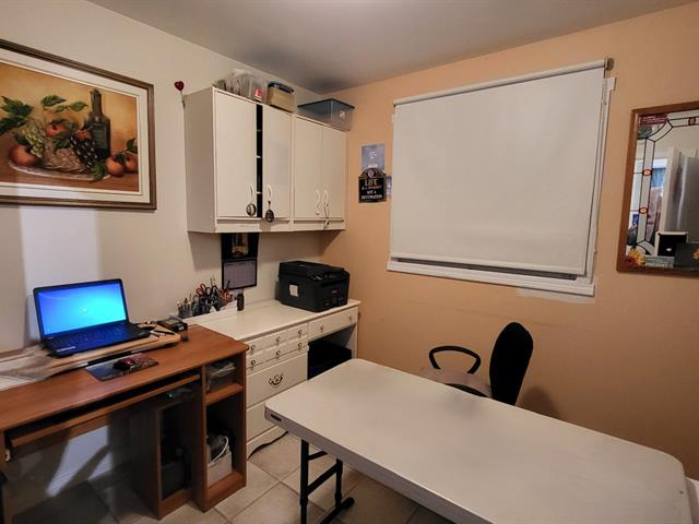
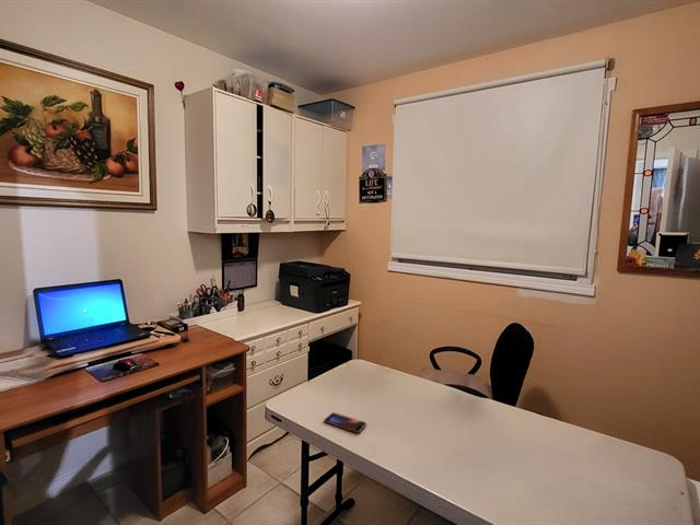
+ smartphone [323,411,368,434]
